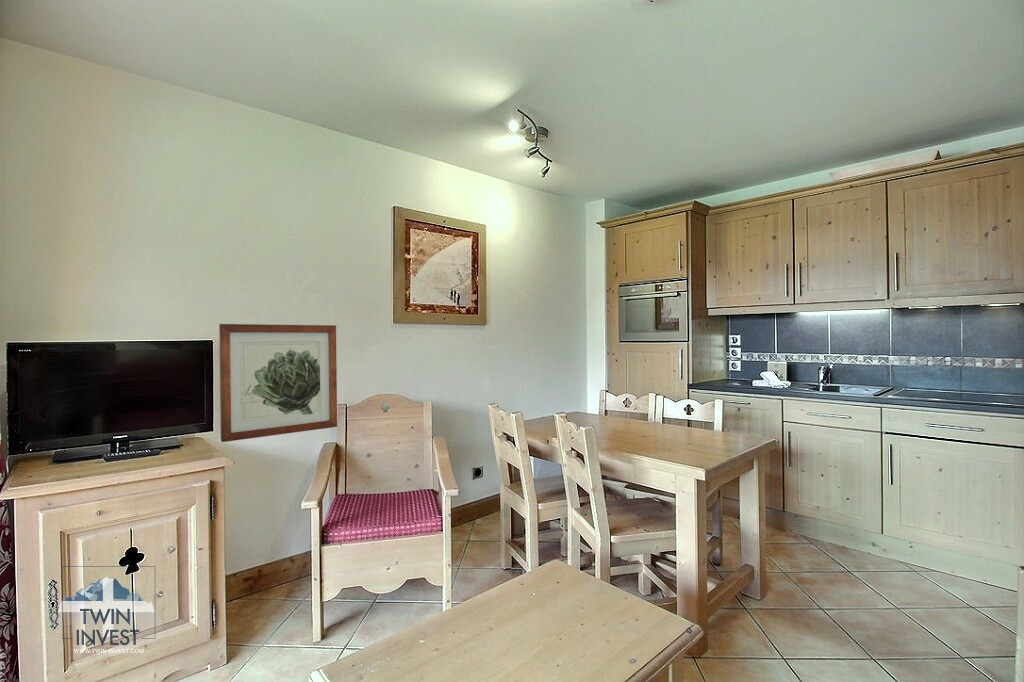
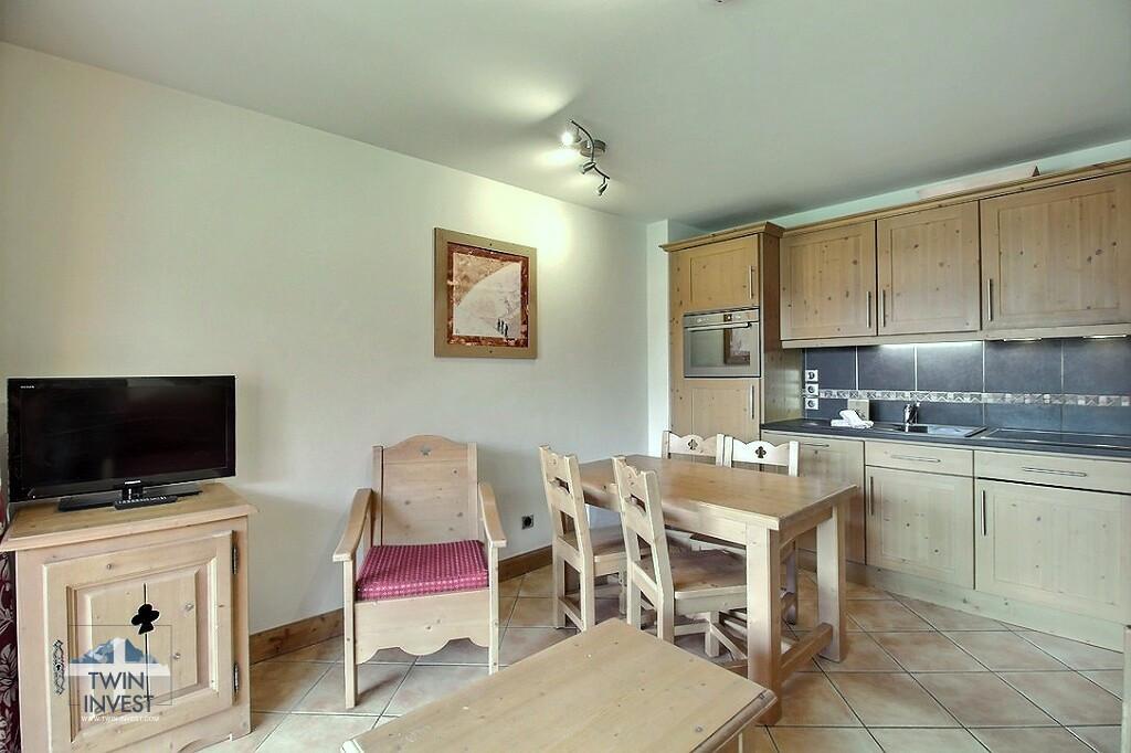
- wall art [218,323,338,443]
